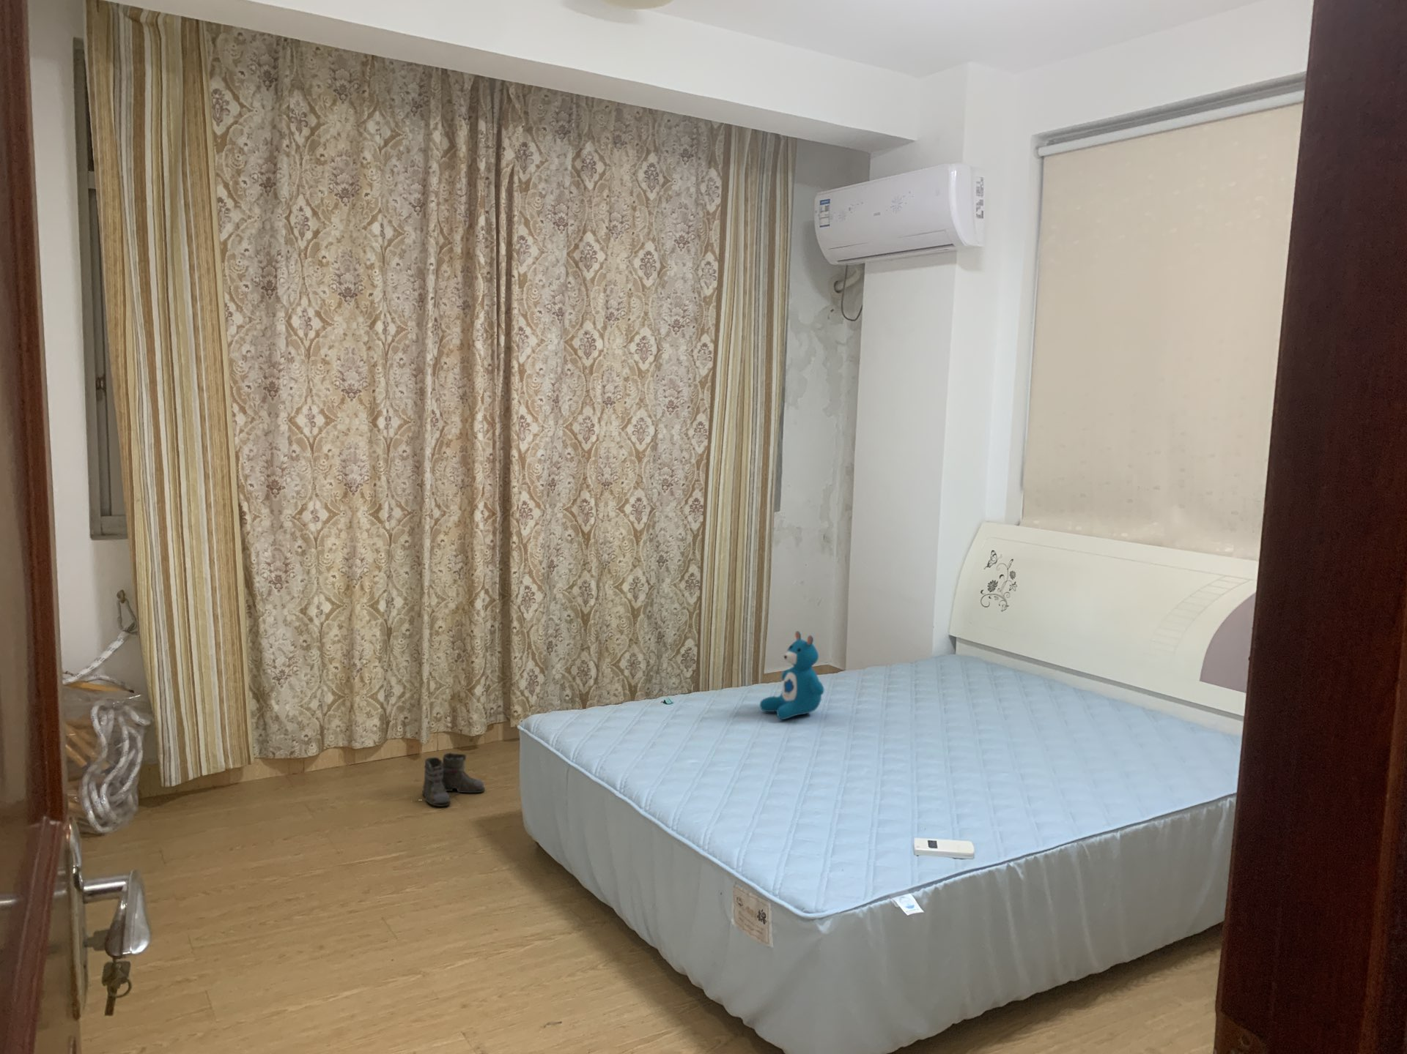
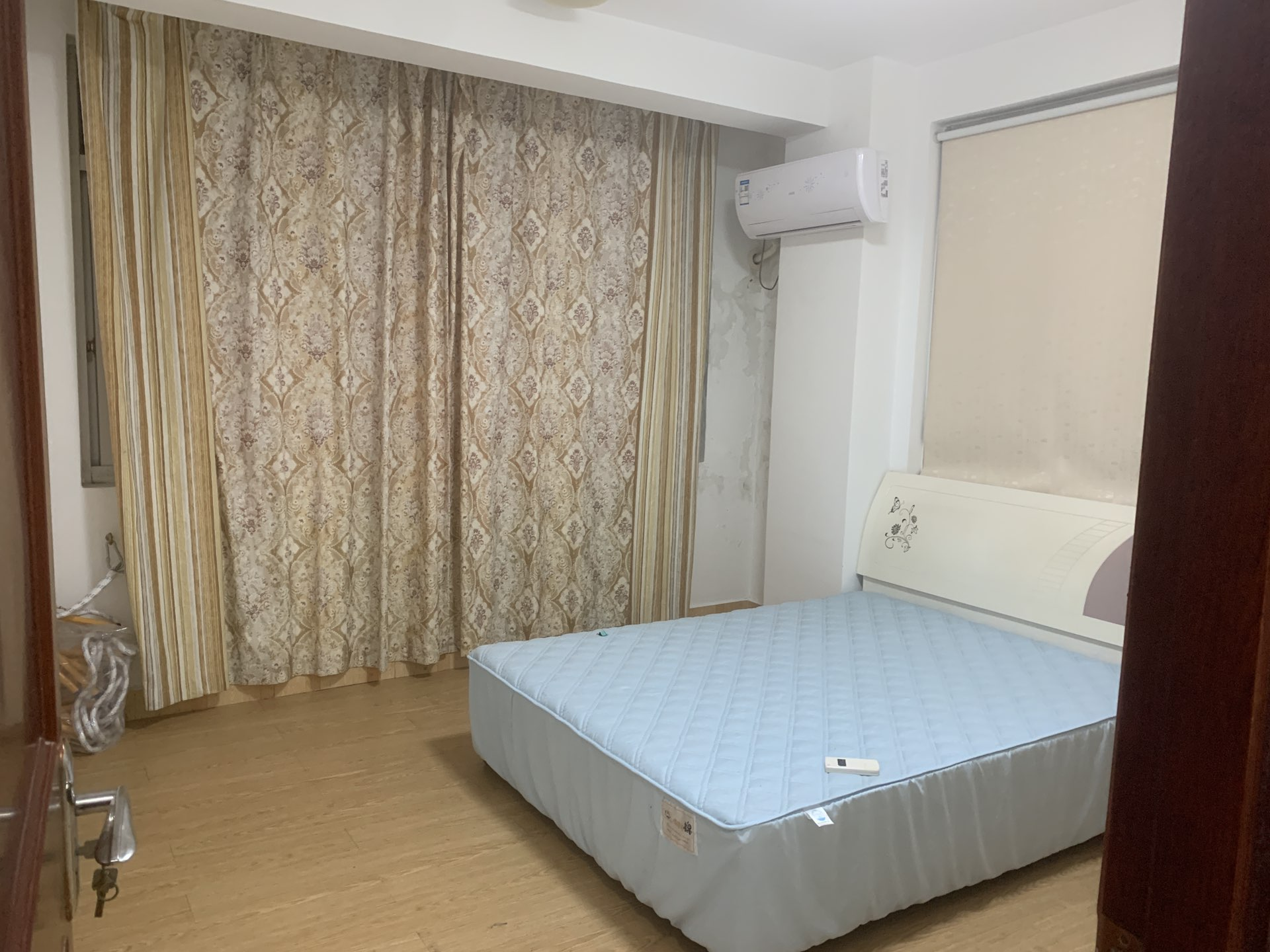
- teddy bear [759,630,824,721]
- boots [412,752,485,807]
